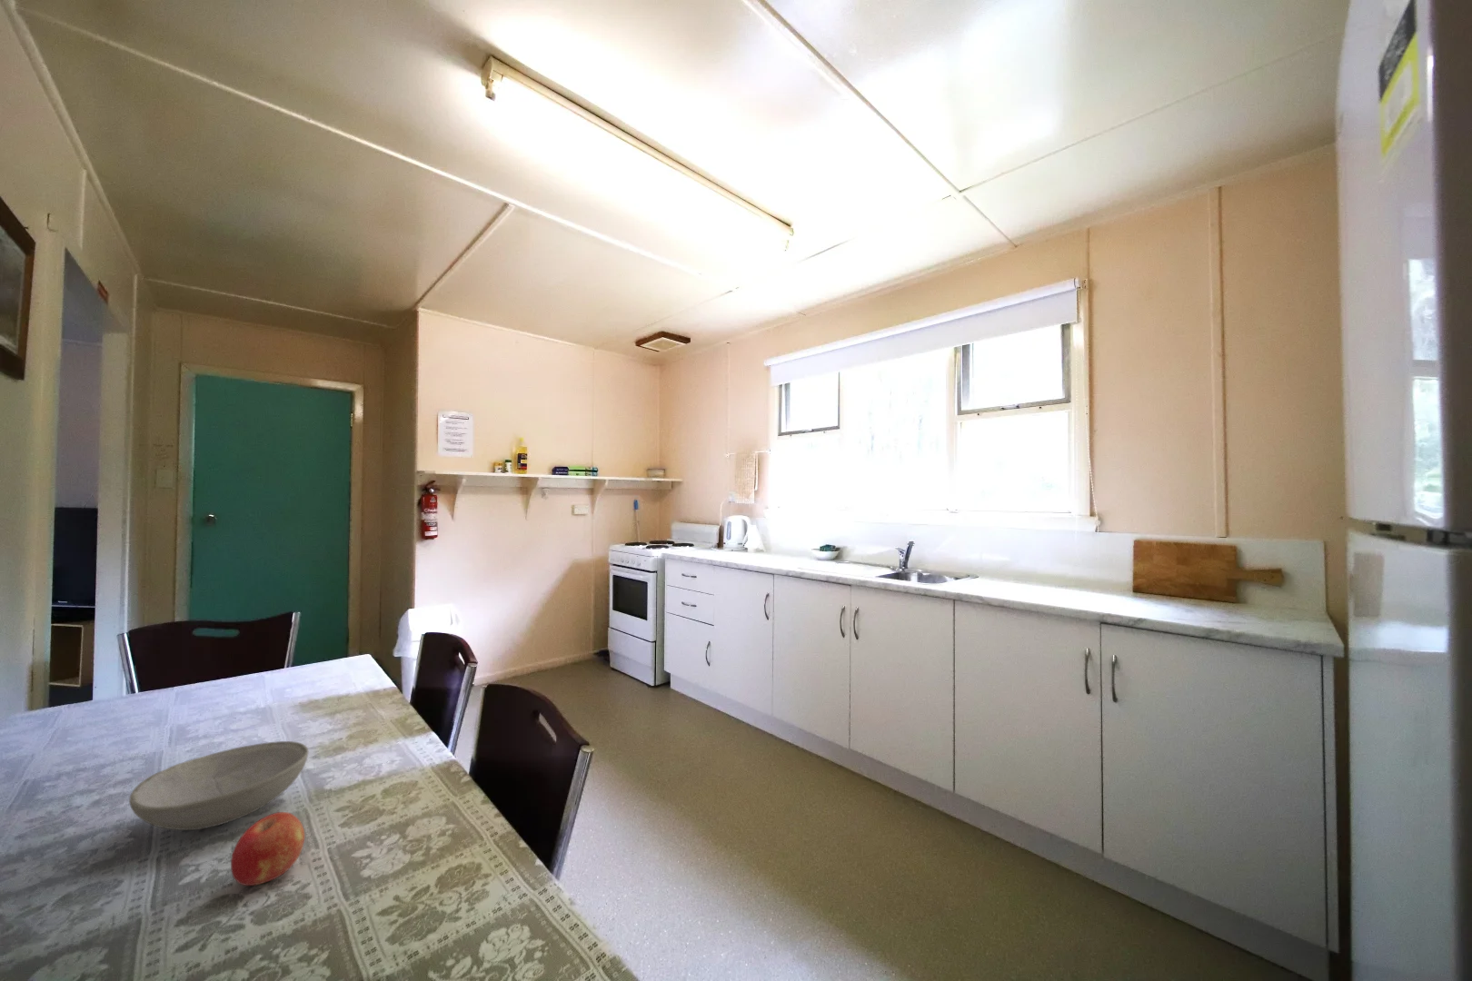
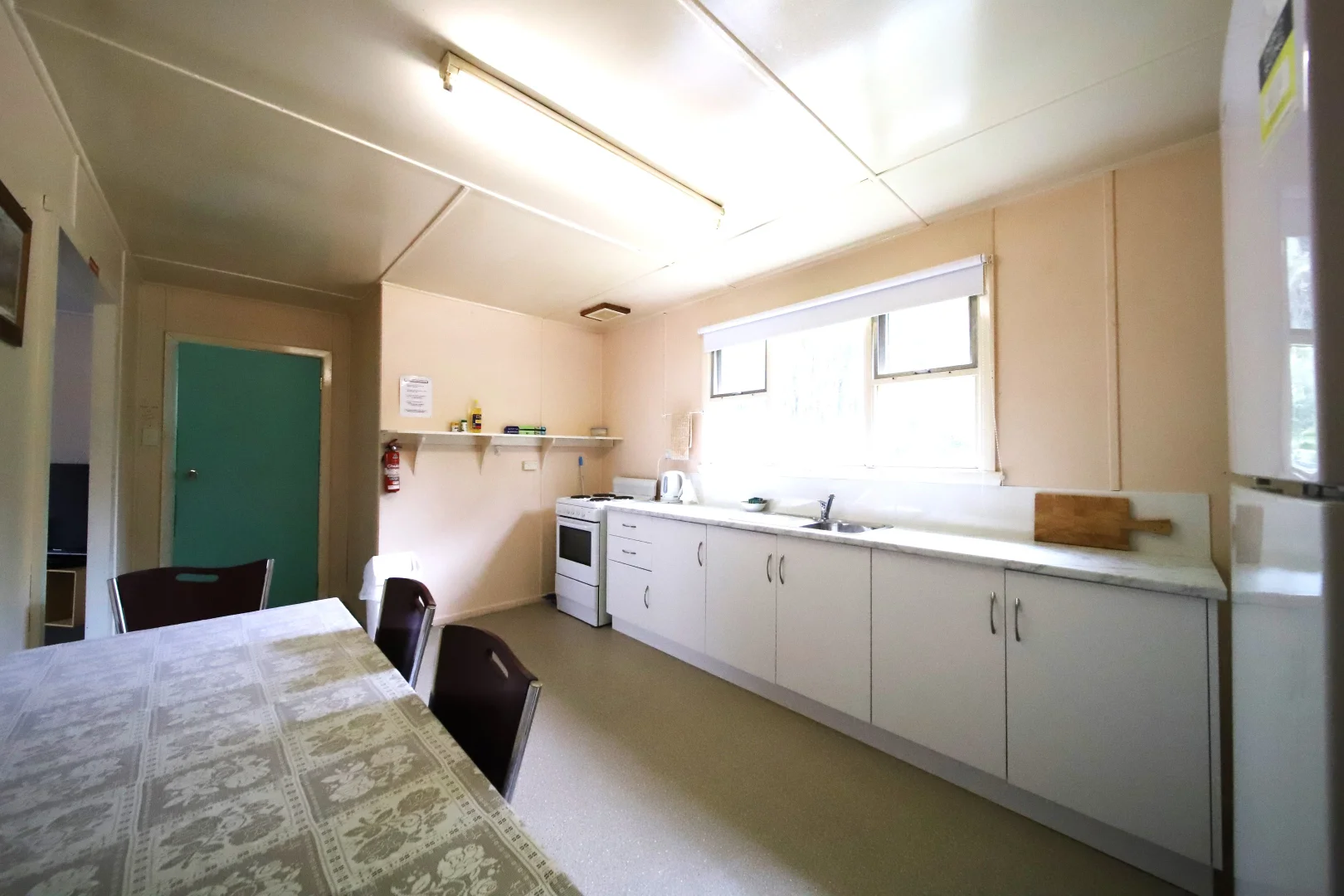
- bowl [128,740,310,831]
- fruit [230,811,306,887]
